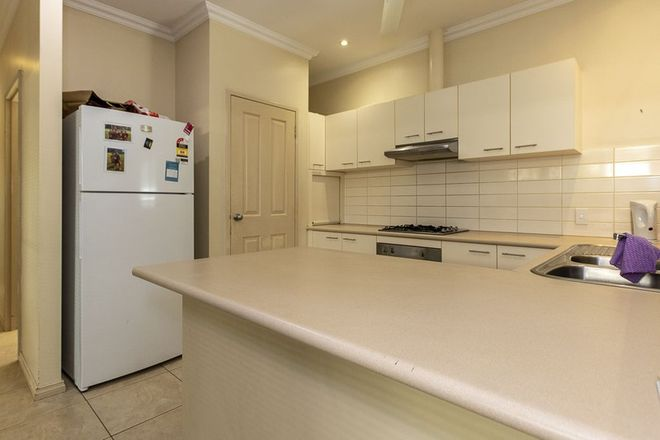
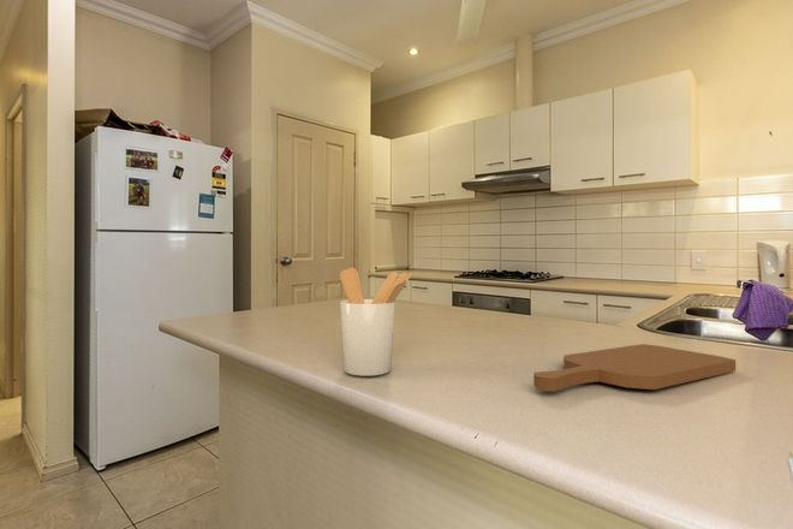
+ cutting board [532,343,737,392]
+ utensil holder [339,267,413,378]
